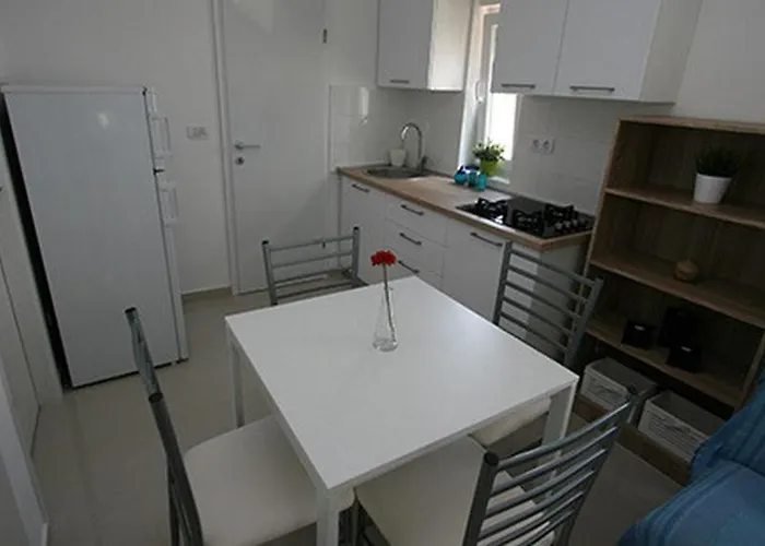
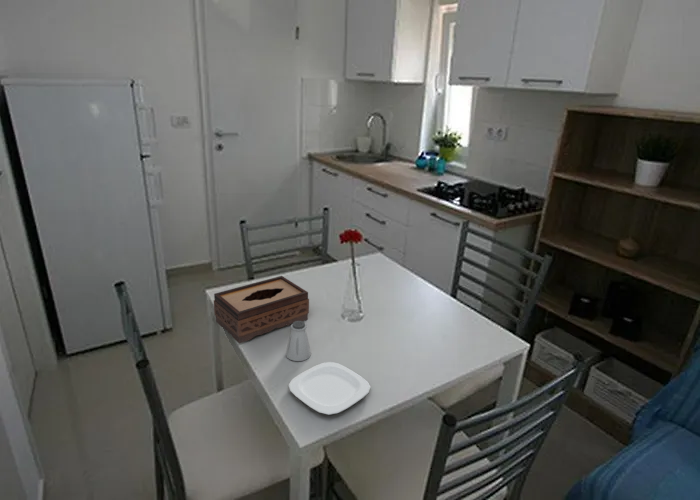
+ tissue box [213,275,310,344]
+ plate [287,361,372,416]
+ saltshaker [285,321,312,362]
